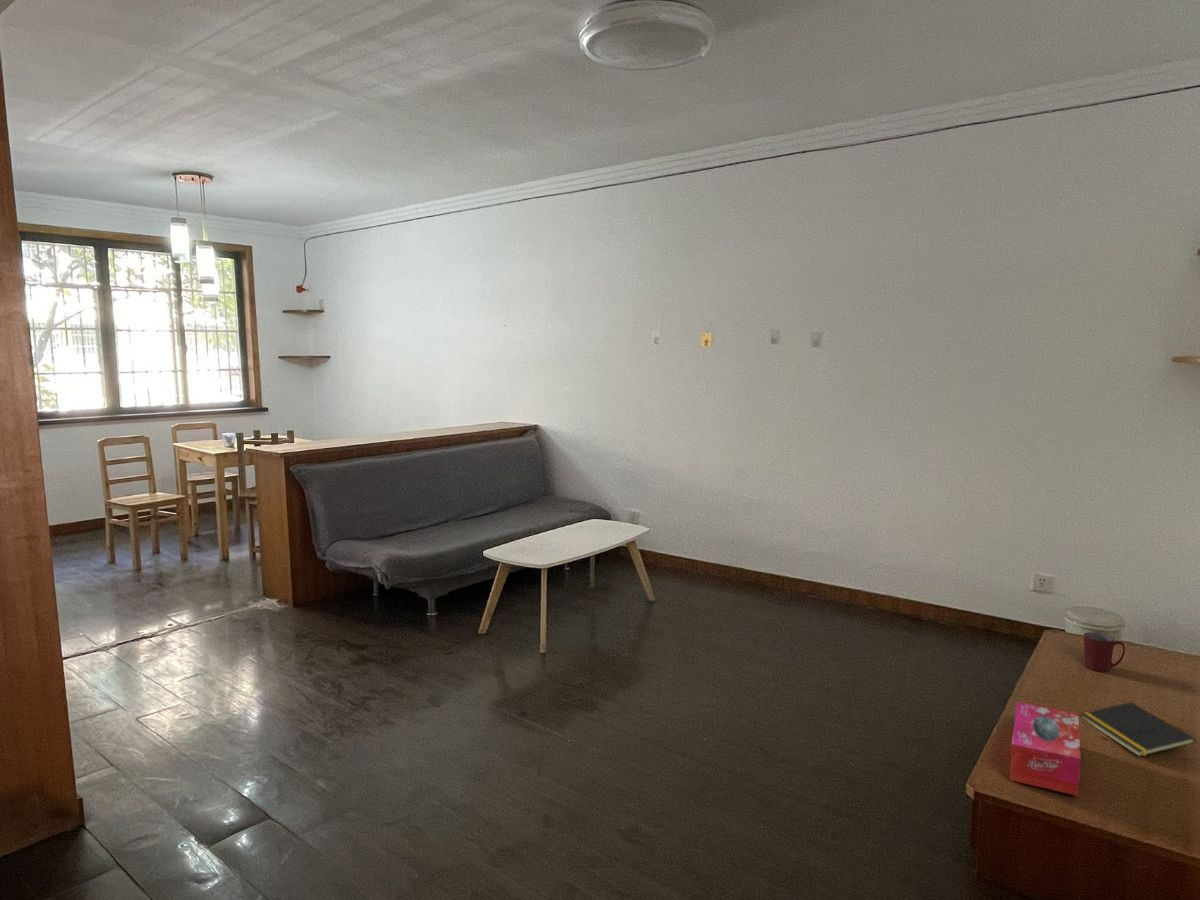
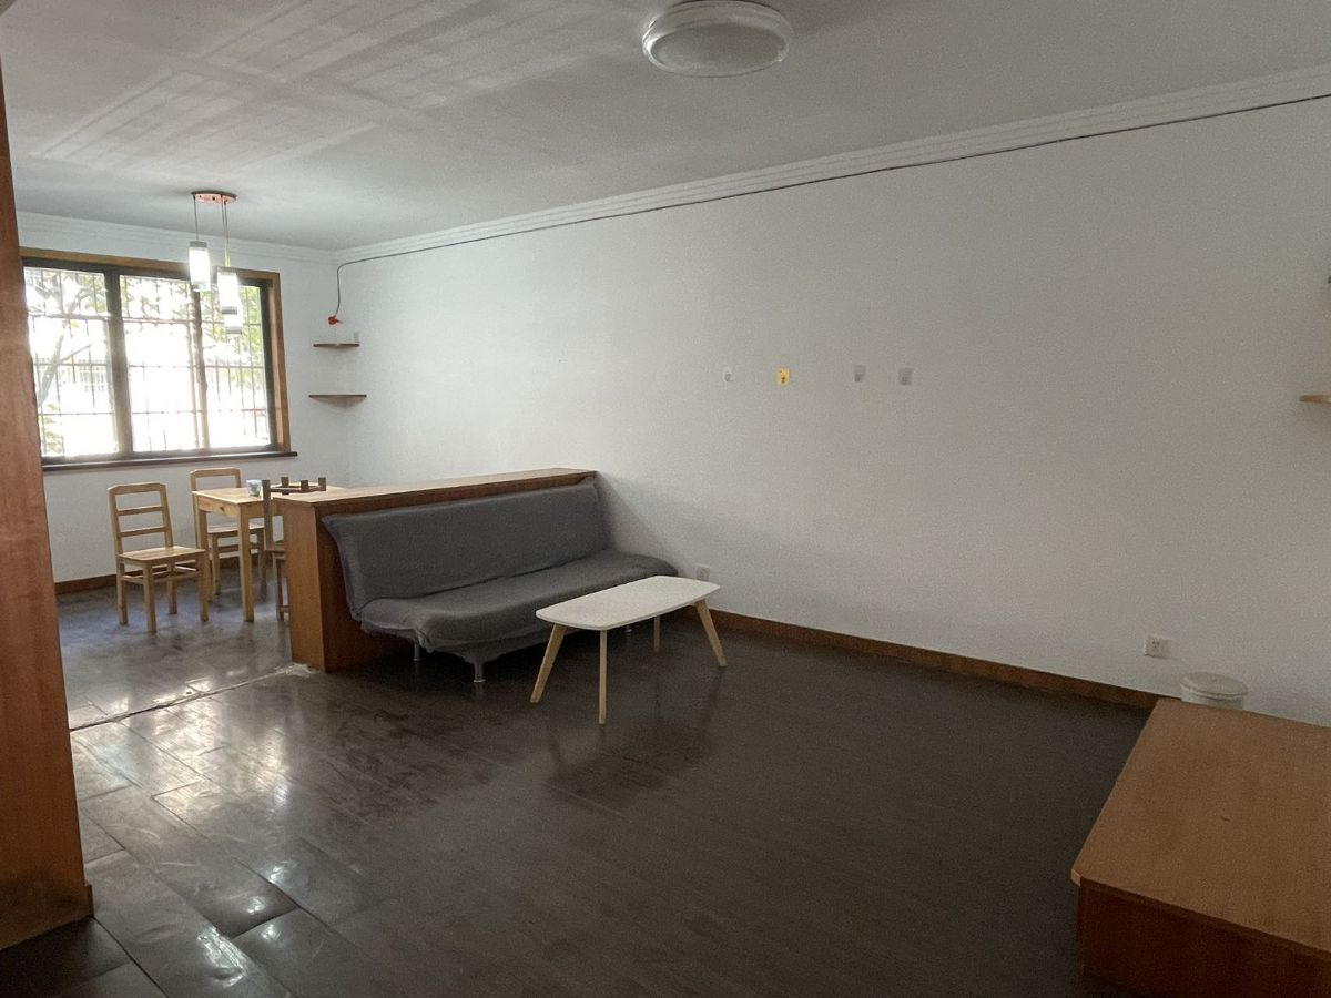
- mug [1083,631,1126,672]
- notepad [1079,701,1196,758]
- tissue box [1009,701,1082,797]
